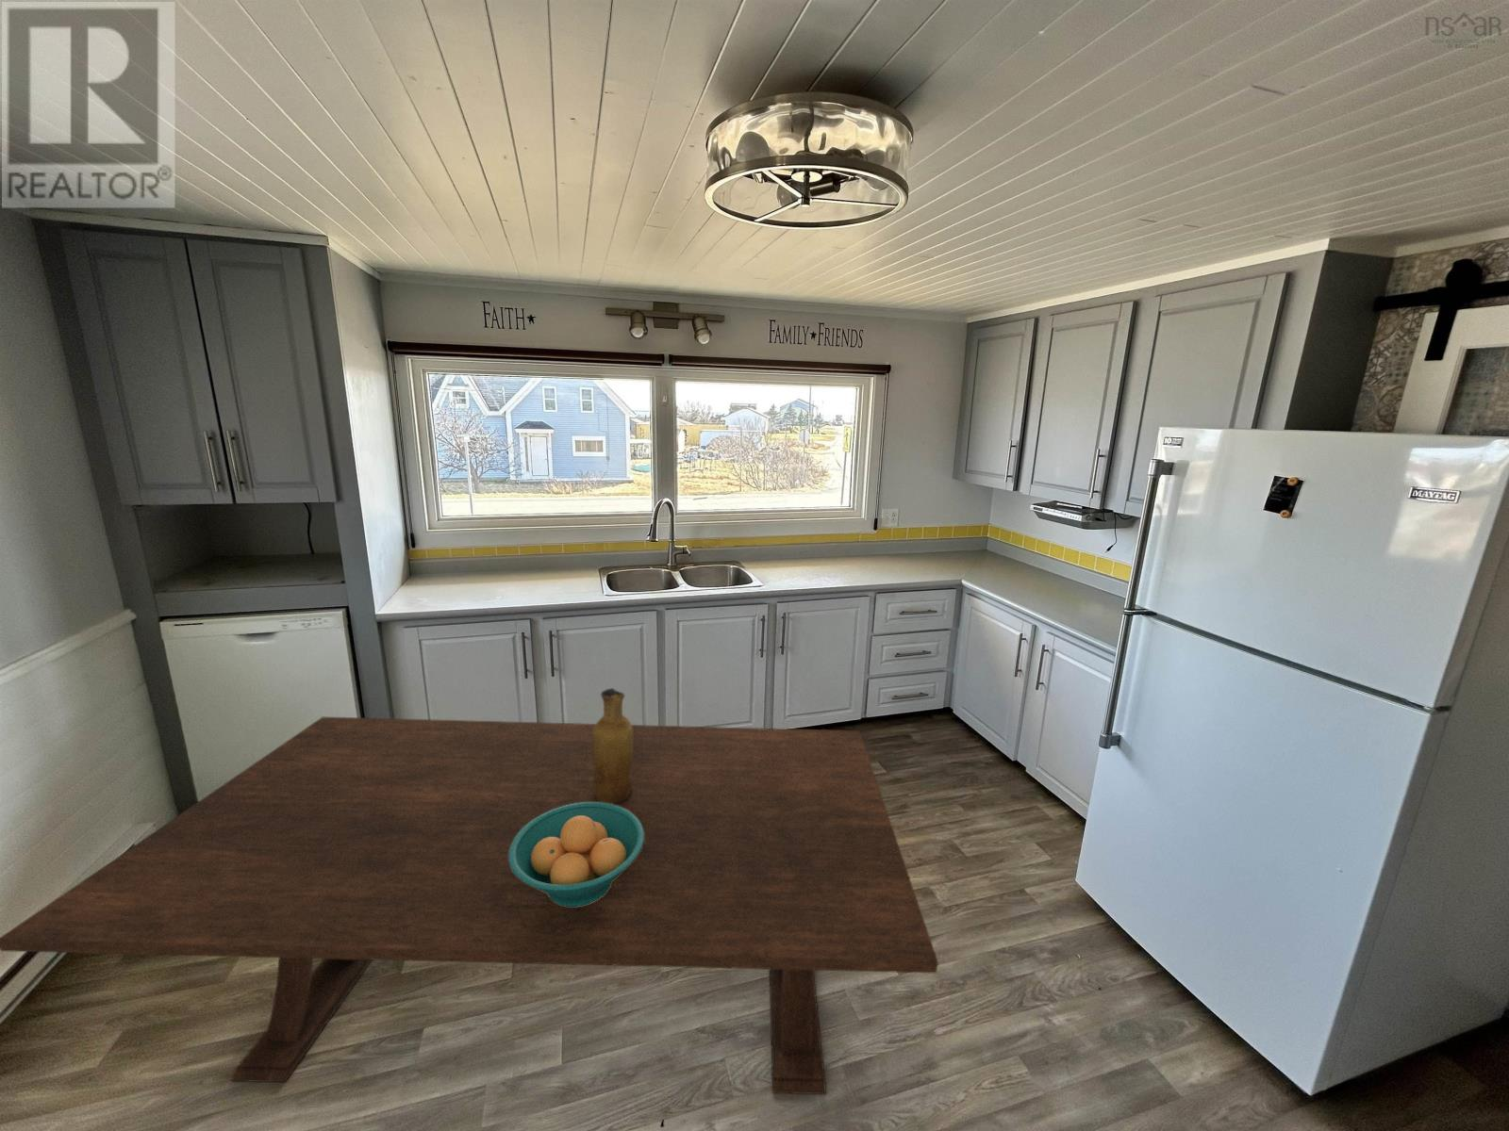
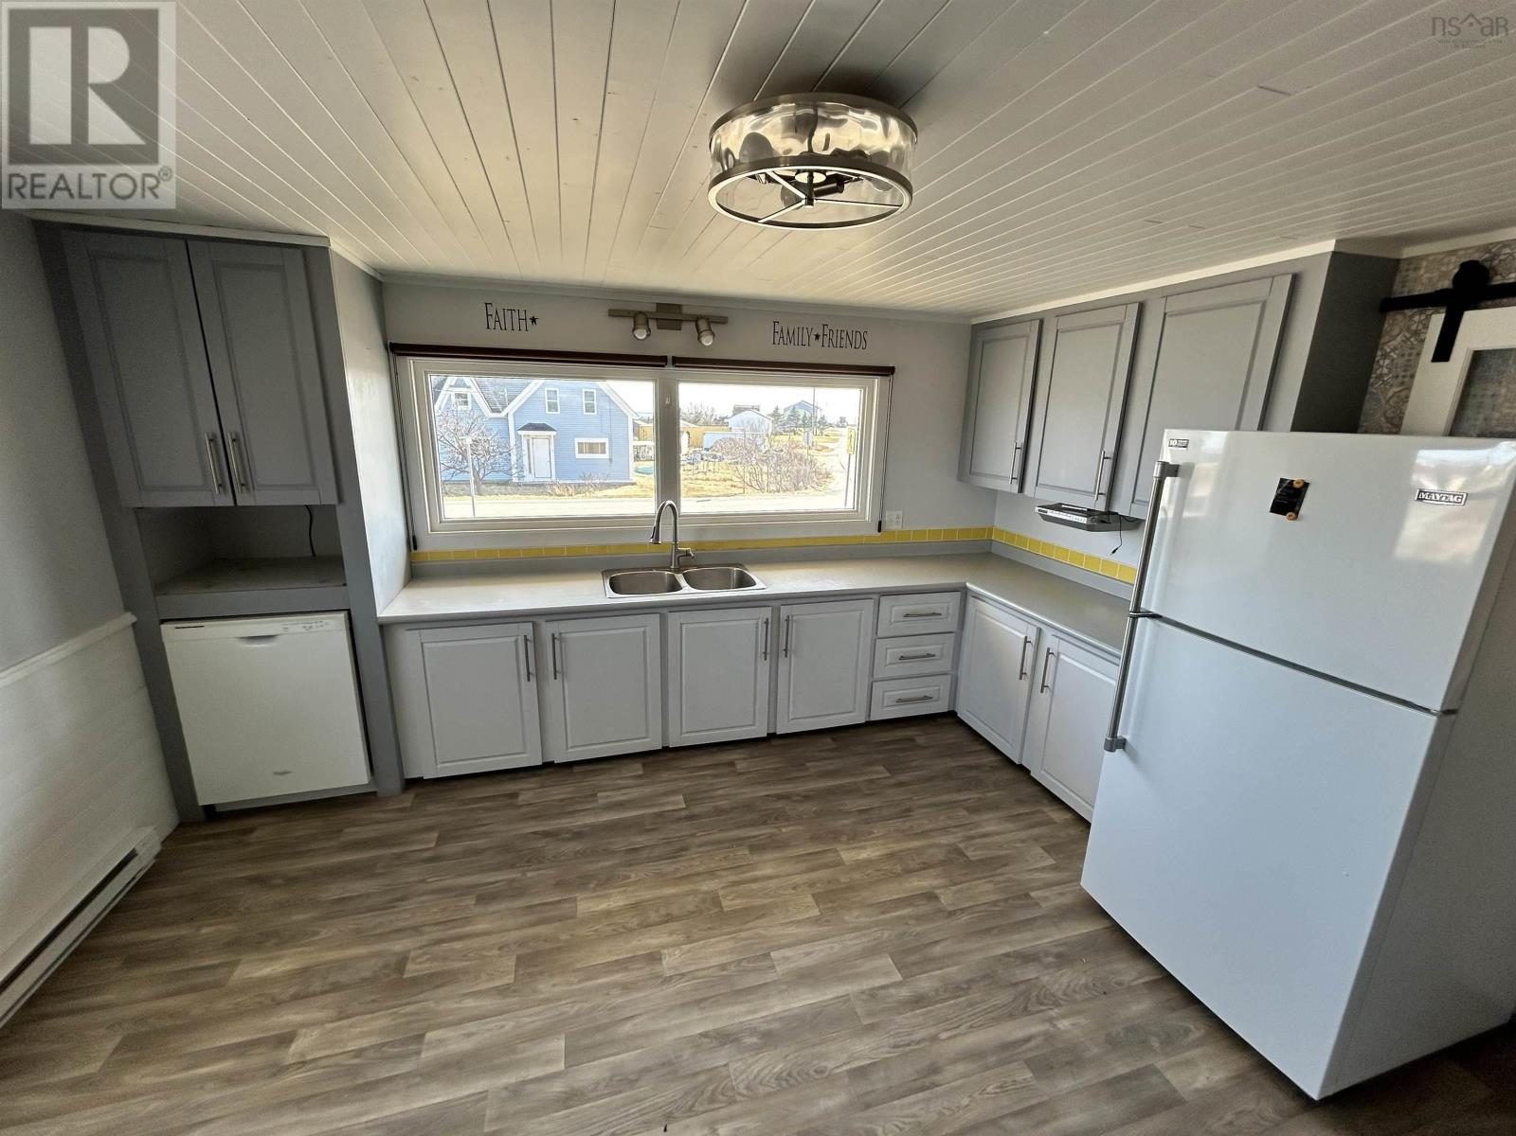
- fruit bowl [509,802,644,906]
- dining table [0,716,940,1095]
- vase [592,687,633,805]
